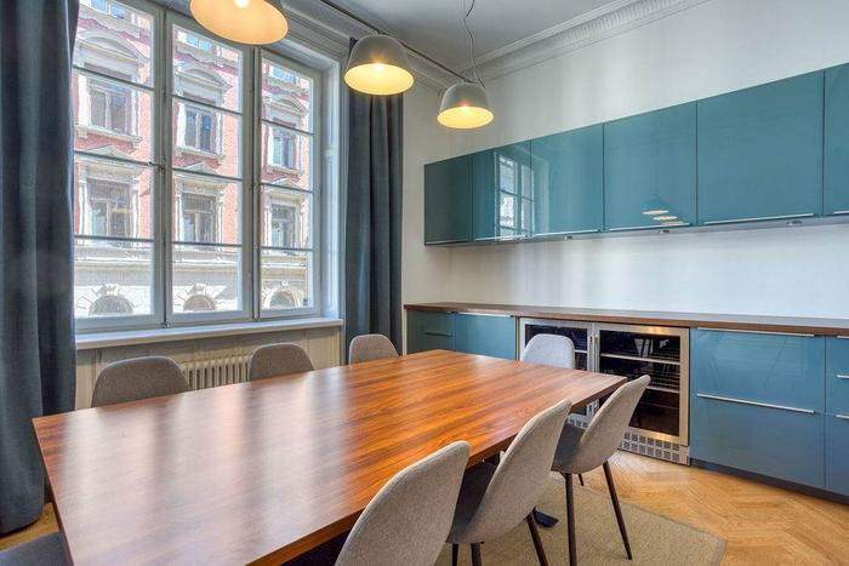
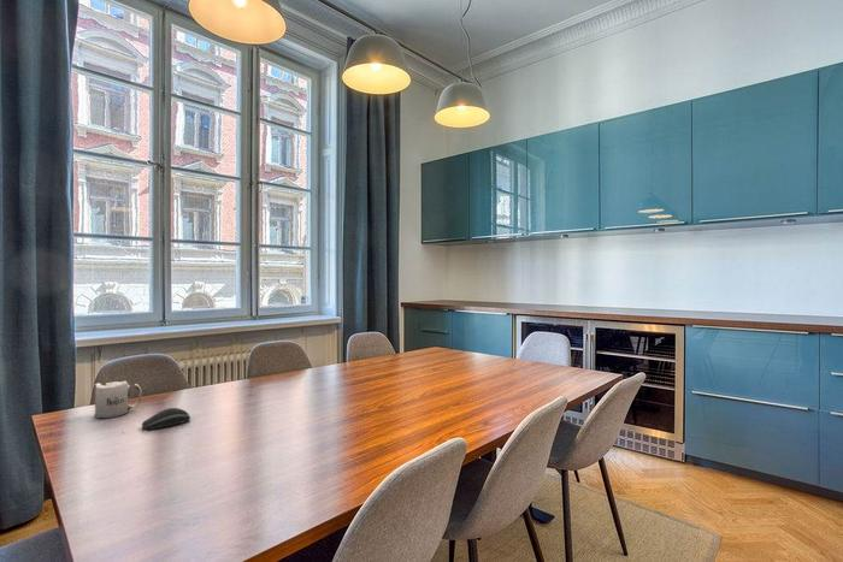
+ computer mouse [141,407,191,431]
+ mug [94,380,143,419]
